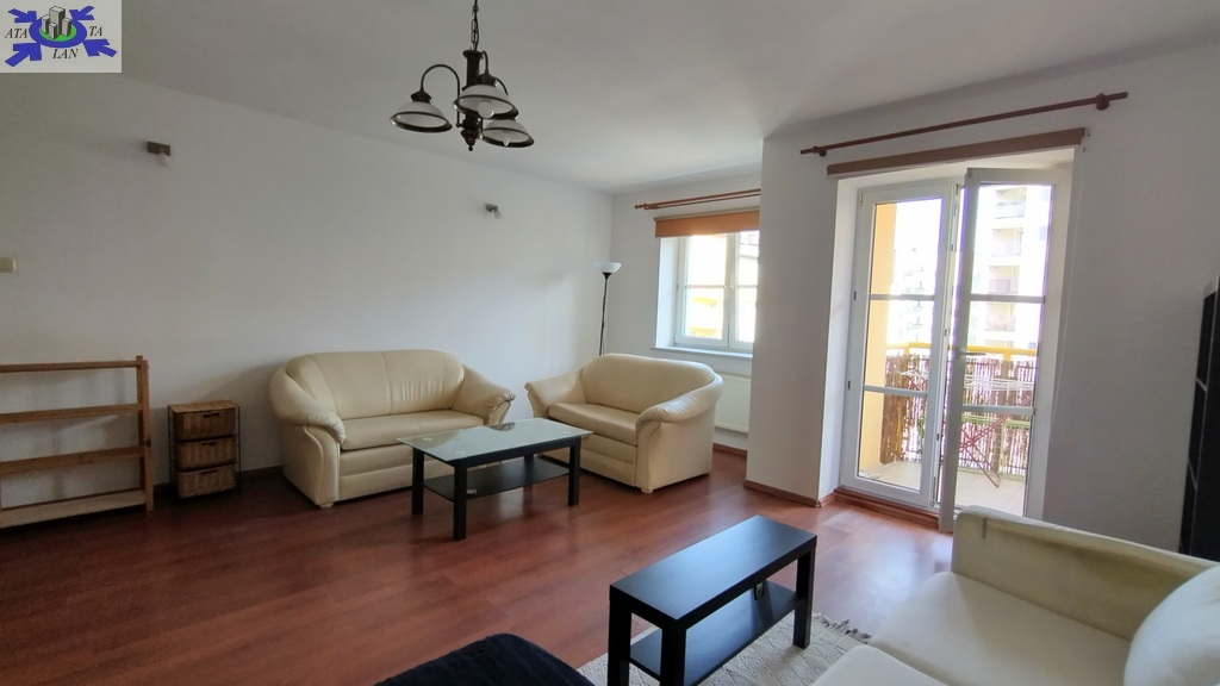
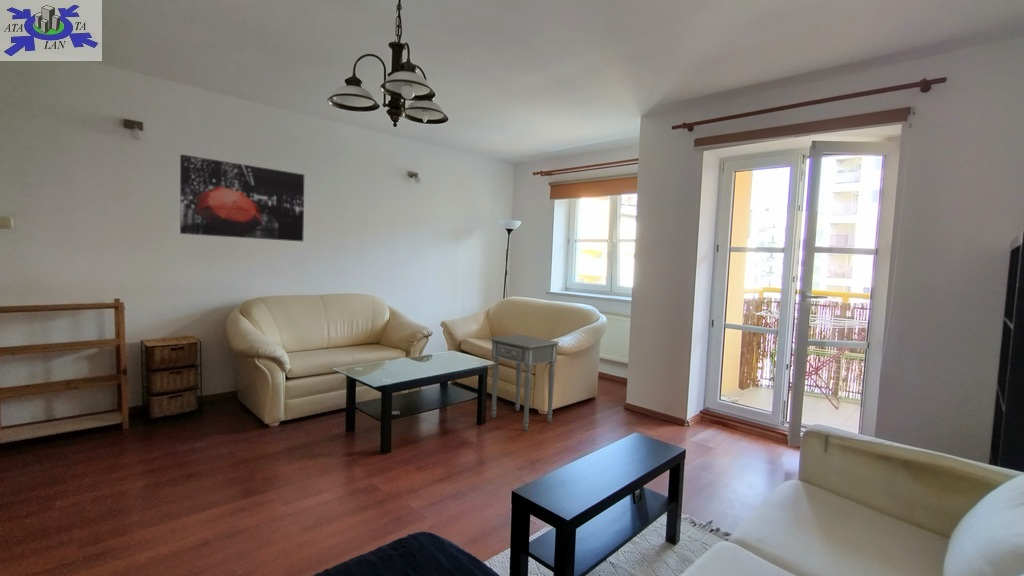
+ side table [487,333,560,431]
+ wall art [179,153,305,242]
